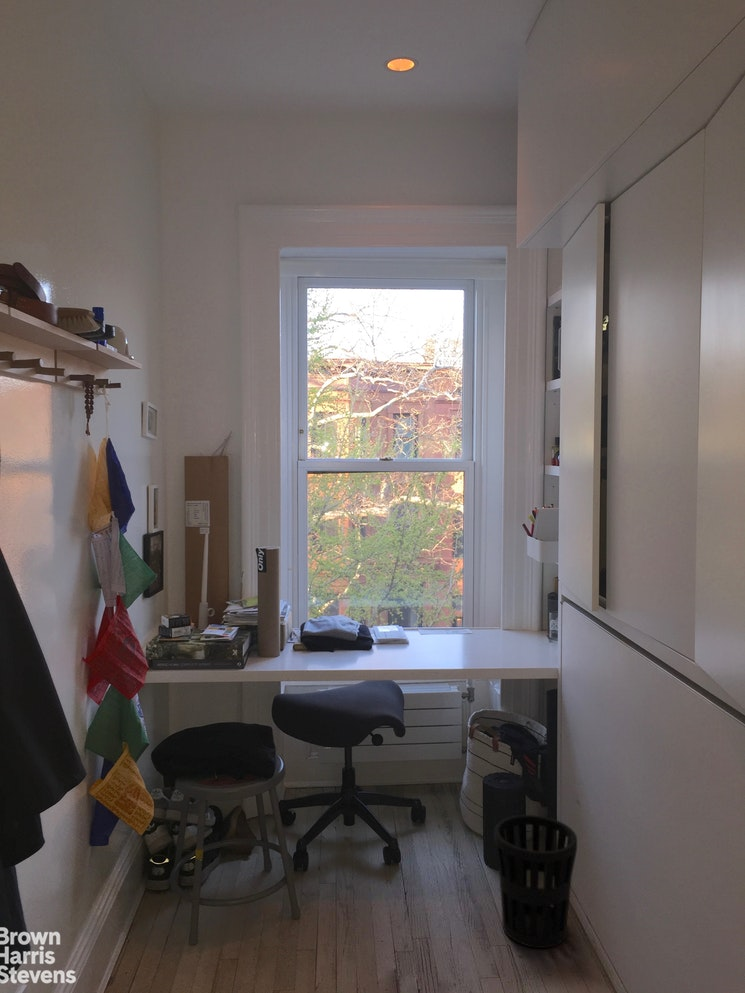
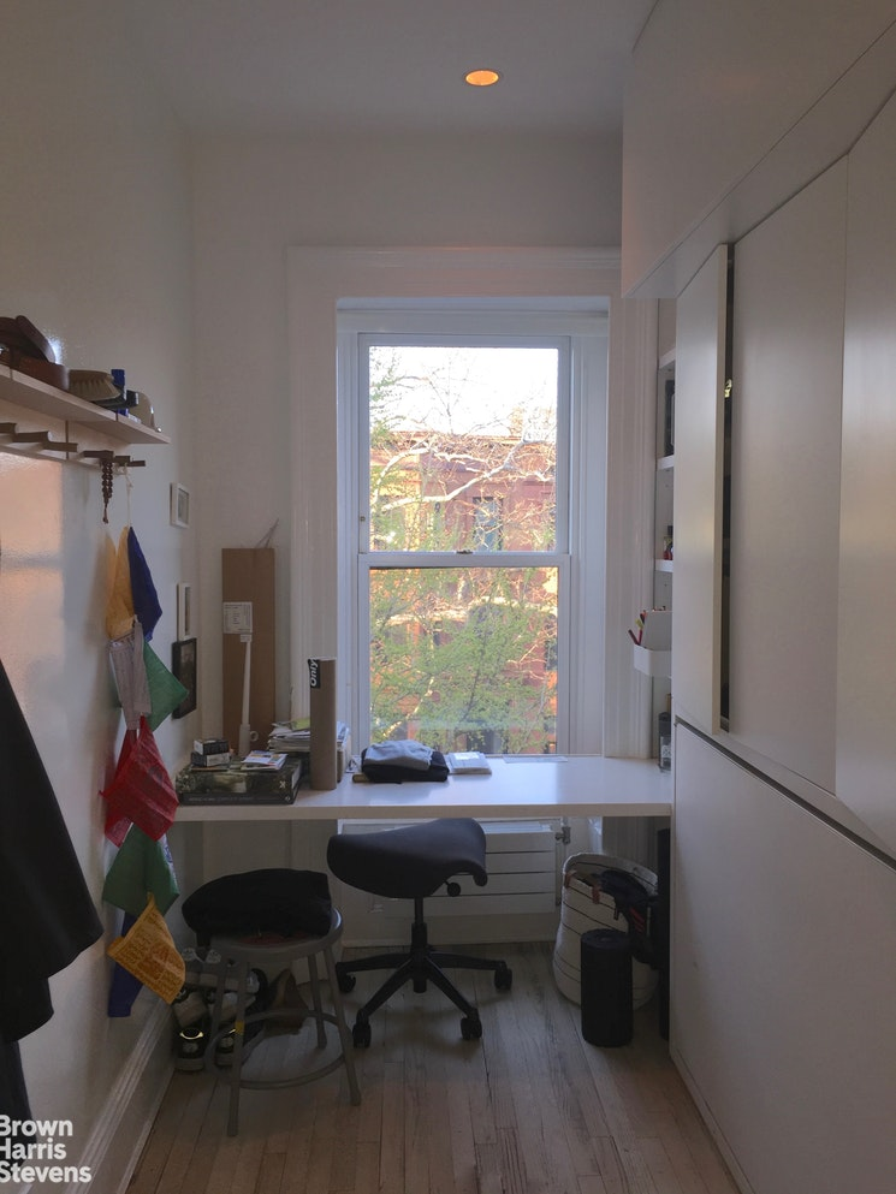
- wastebasket [493,814,578,949]
